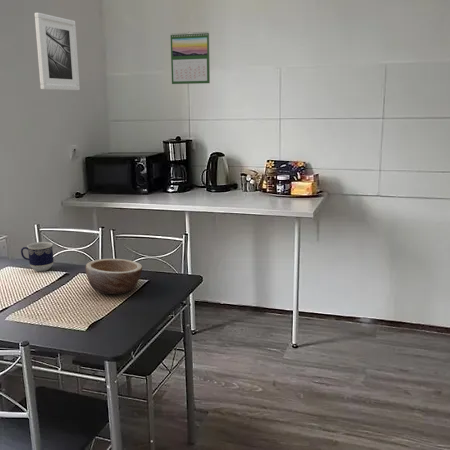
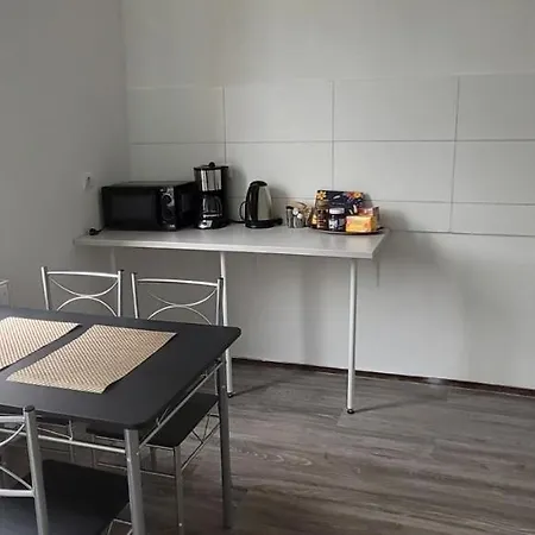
- calendar [169,31,211,85]
- cup [20,241,55,272]
- bowl [85,258,143,295]
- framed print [33,12,81,91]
